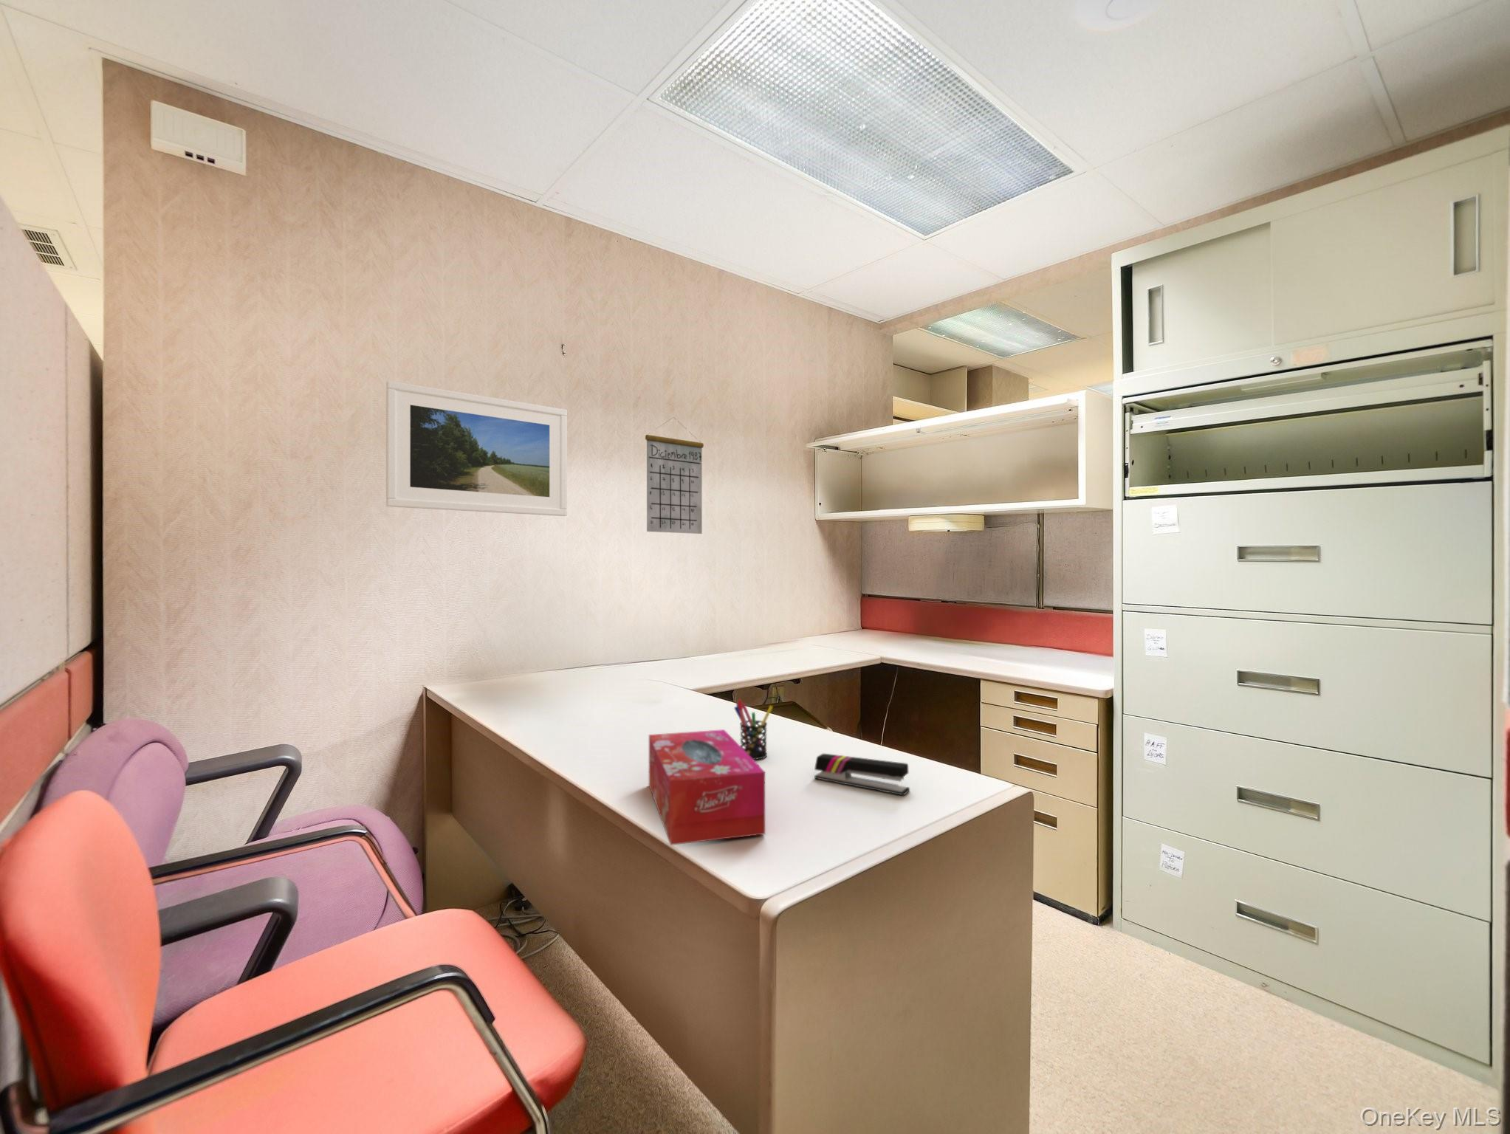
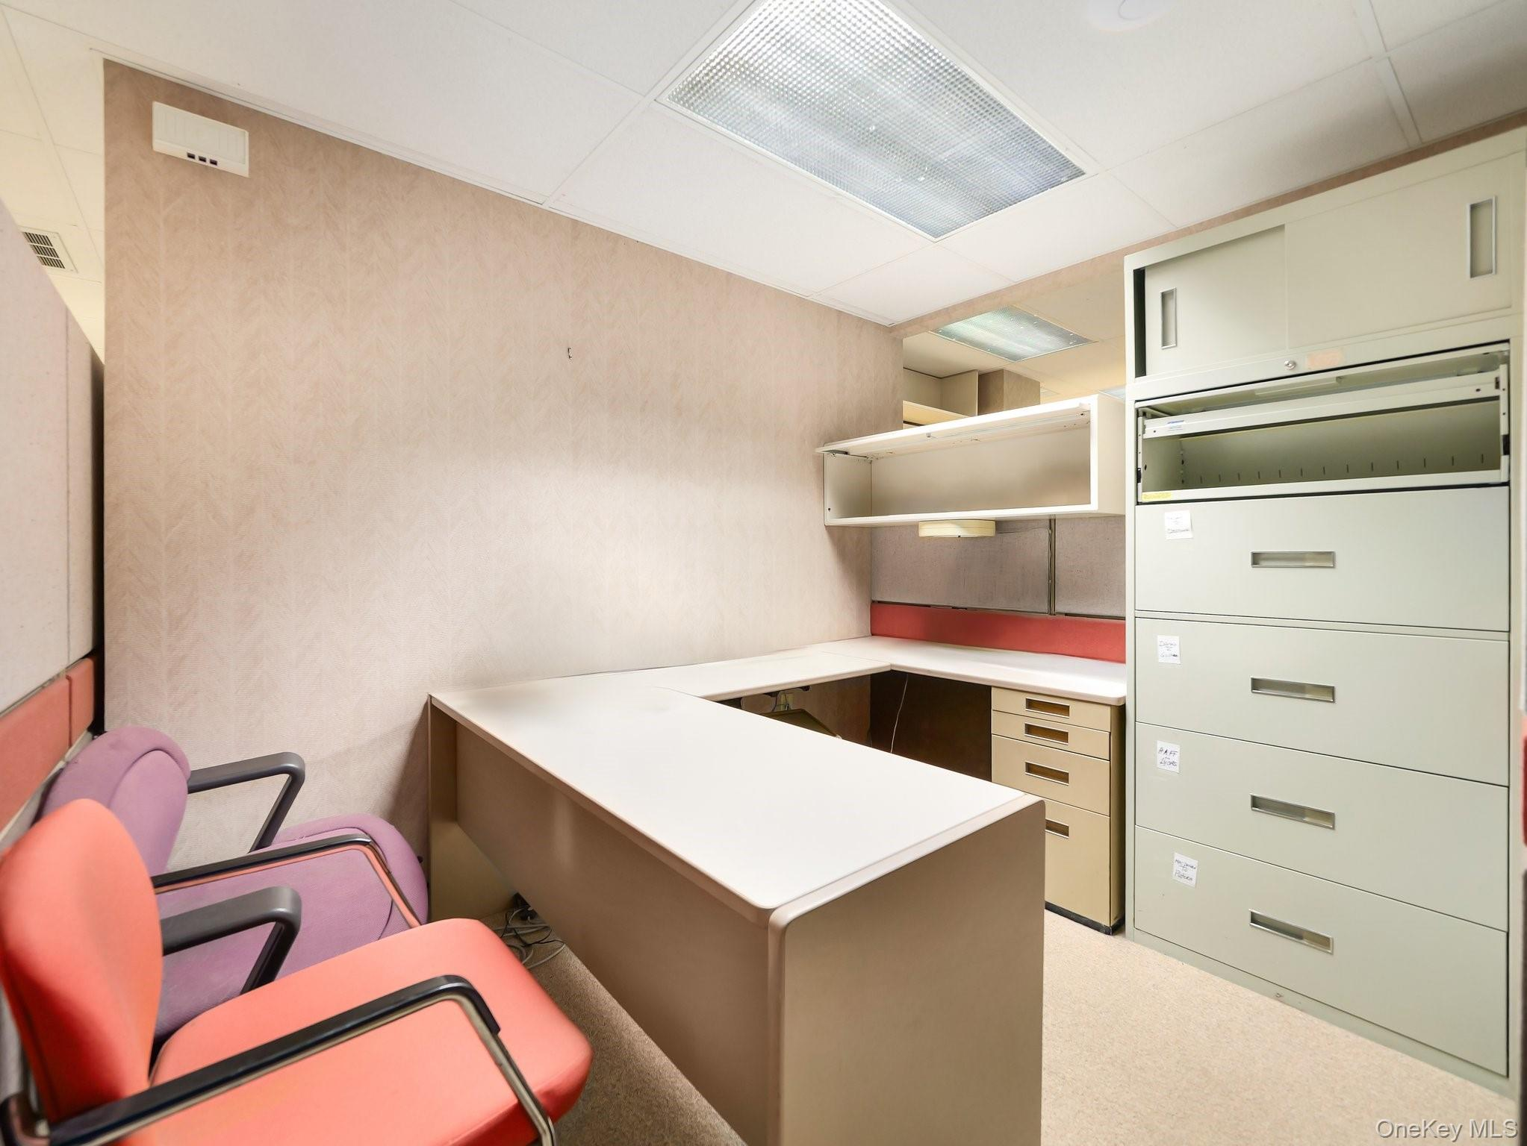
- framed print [386,380,568,517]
- stapler [813,753,911,796]
- pen holder [734,698,774,760]
- tissue box [648,729,766,846]
- calendar [644,417,705,535]
